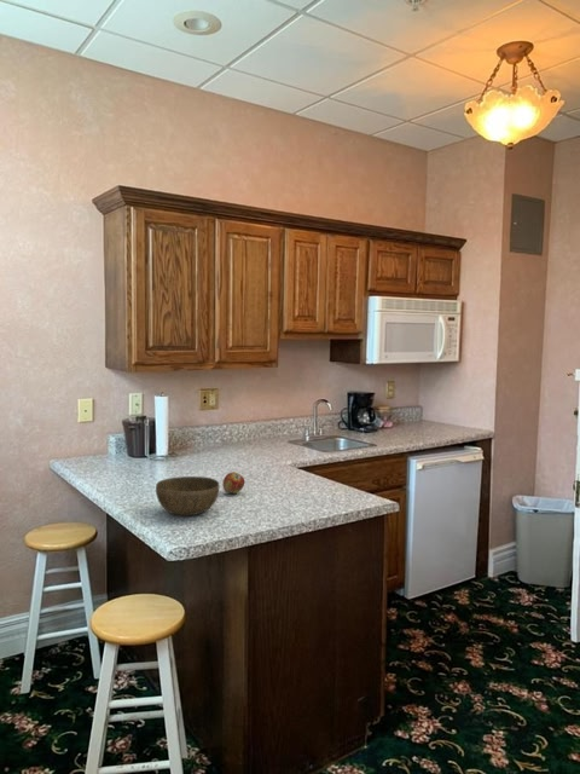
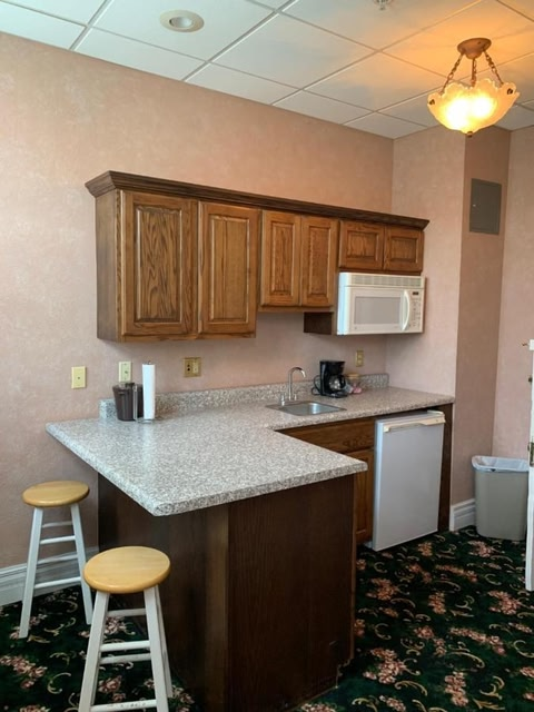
- fruit [222,470,246,495]
- bowl [155,475,220,516]
